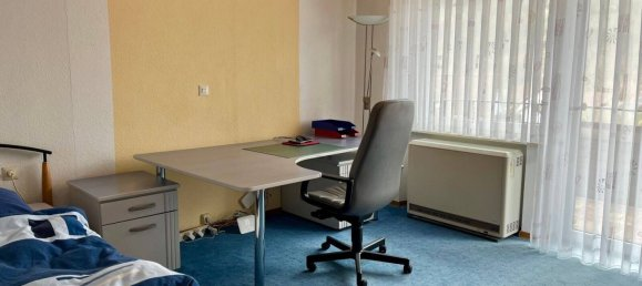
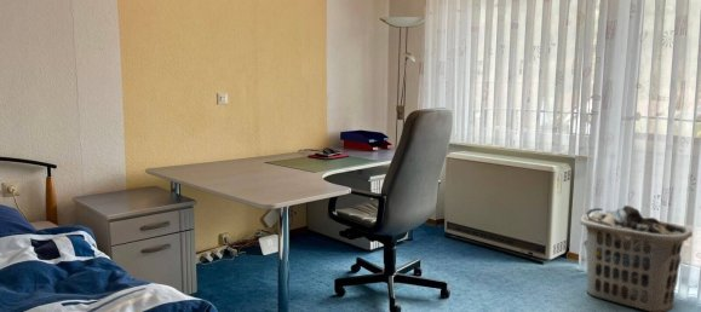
+ clothes hamper [579,204,694,312]
